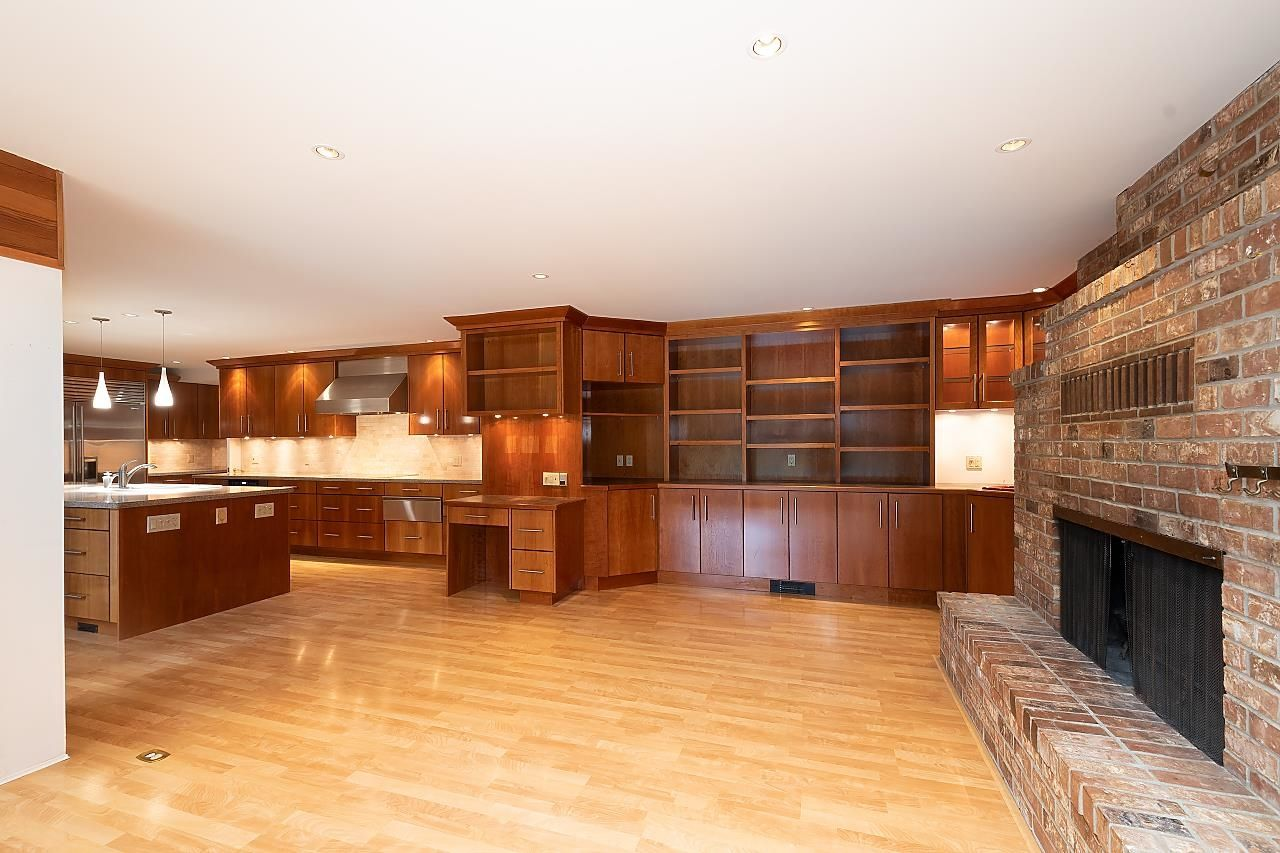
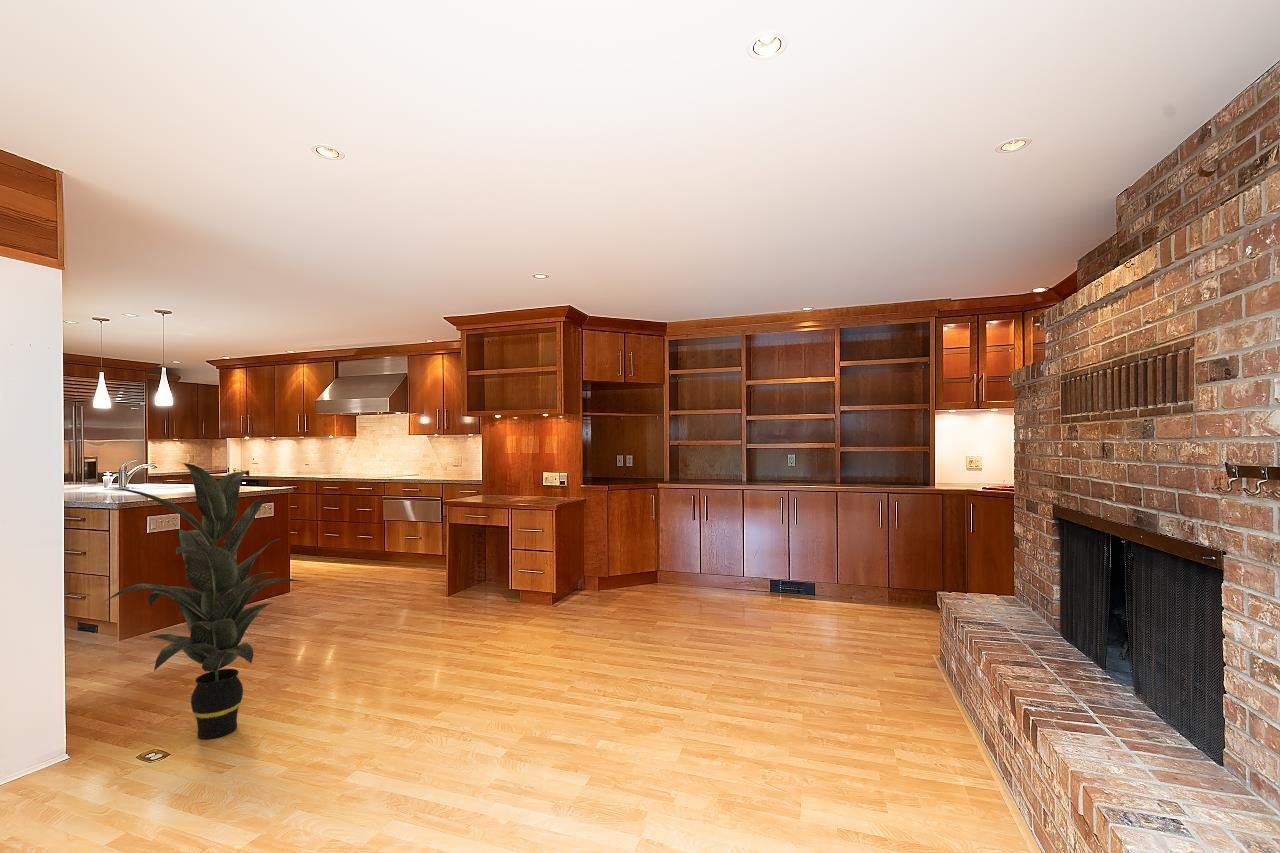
+ indoor plant [103,461,307,740]
